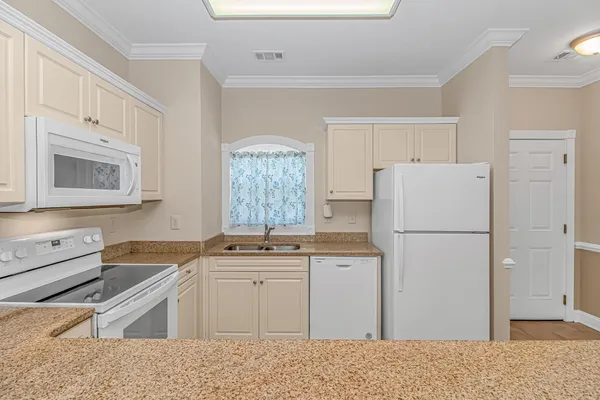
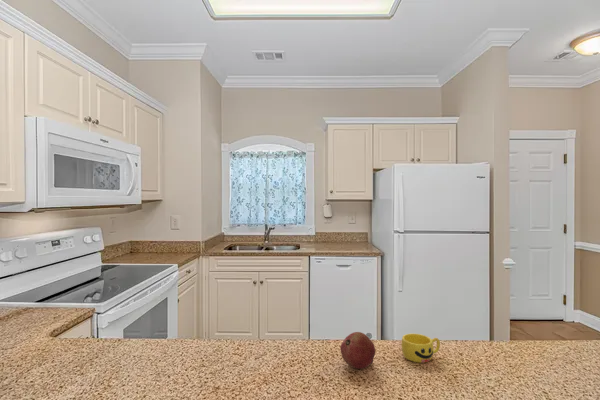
+ fruit [340,331,376,370]
+ cup [400,333,441,364]
